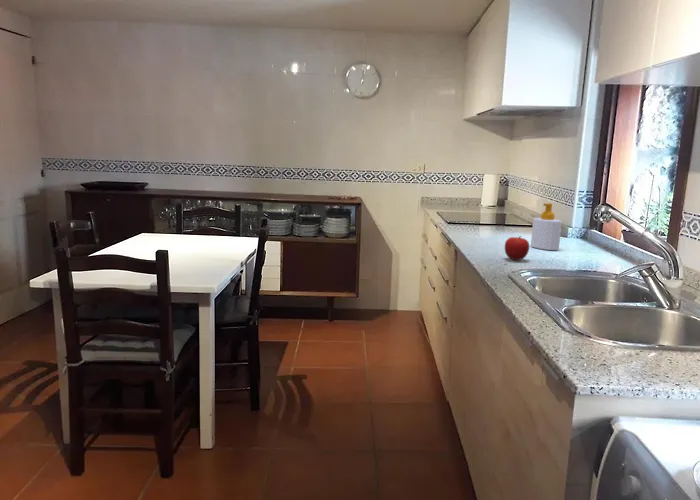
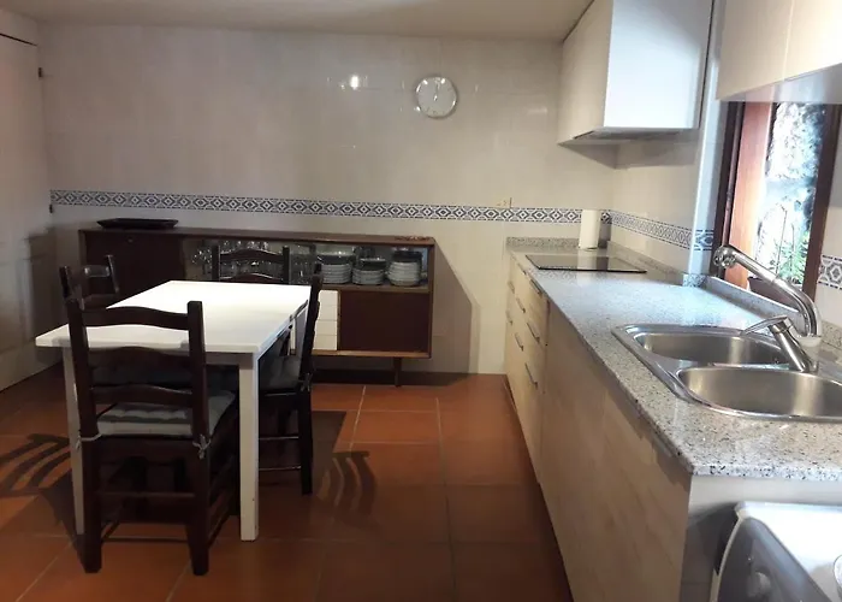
- soap bottle [530,202,563,251]
- fruit [504,235,530,261]
